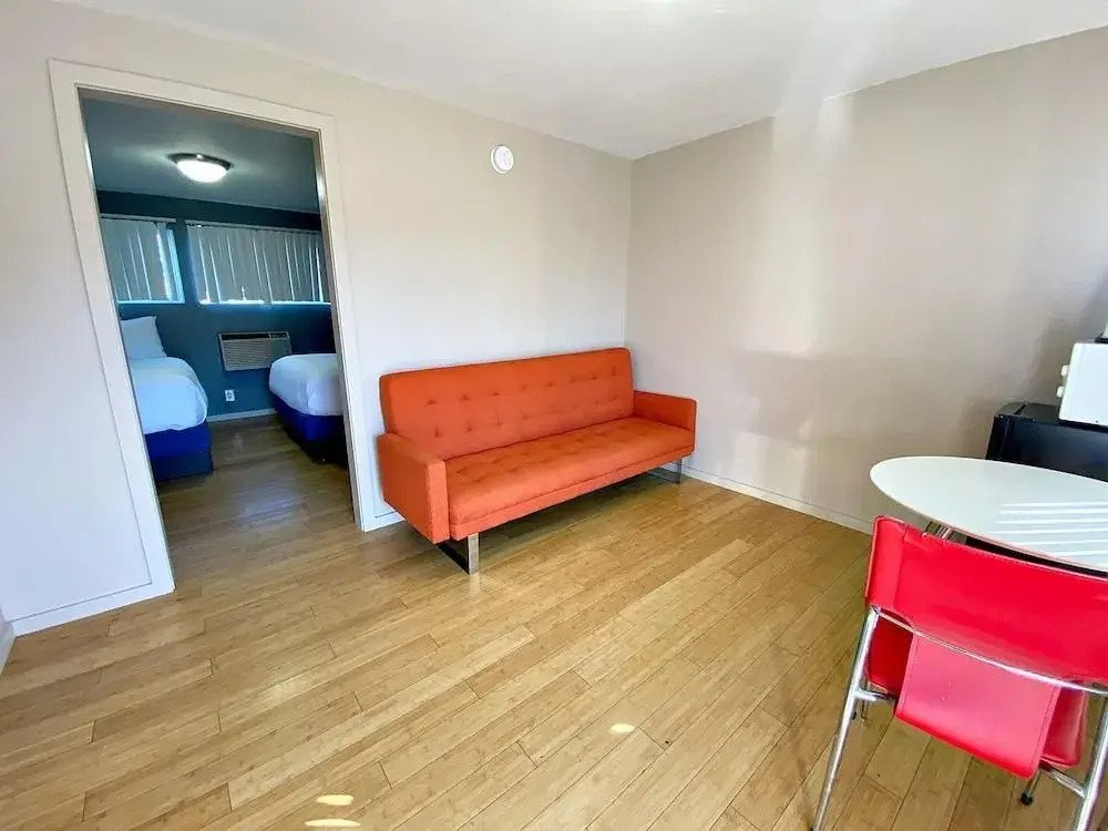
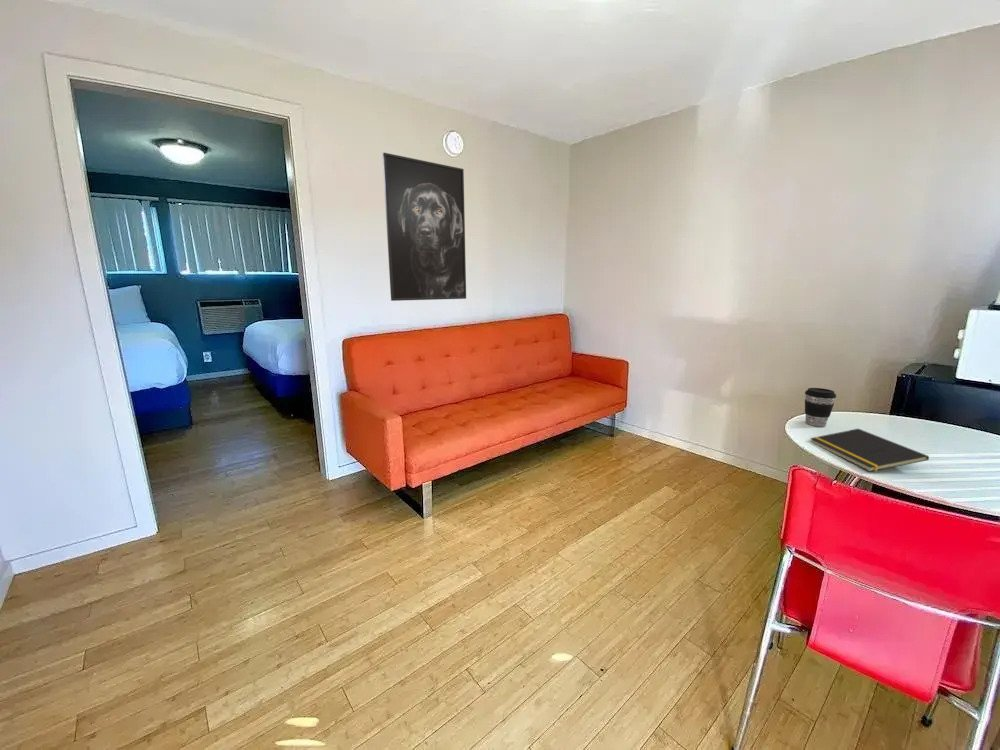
+ coffee cup [804,387,837,428]
+ notepad [809,428,930,473]
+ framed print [381,152,467,302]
